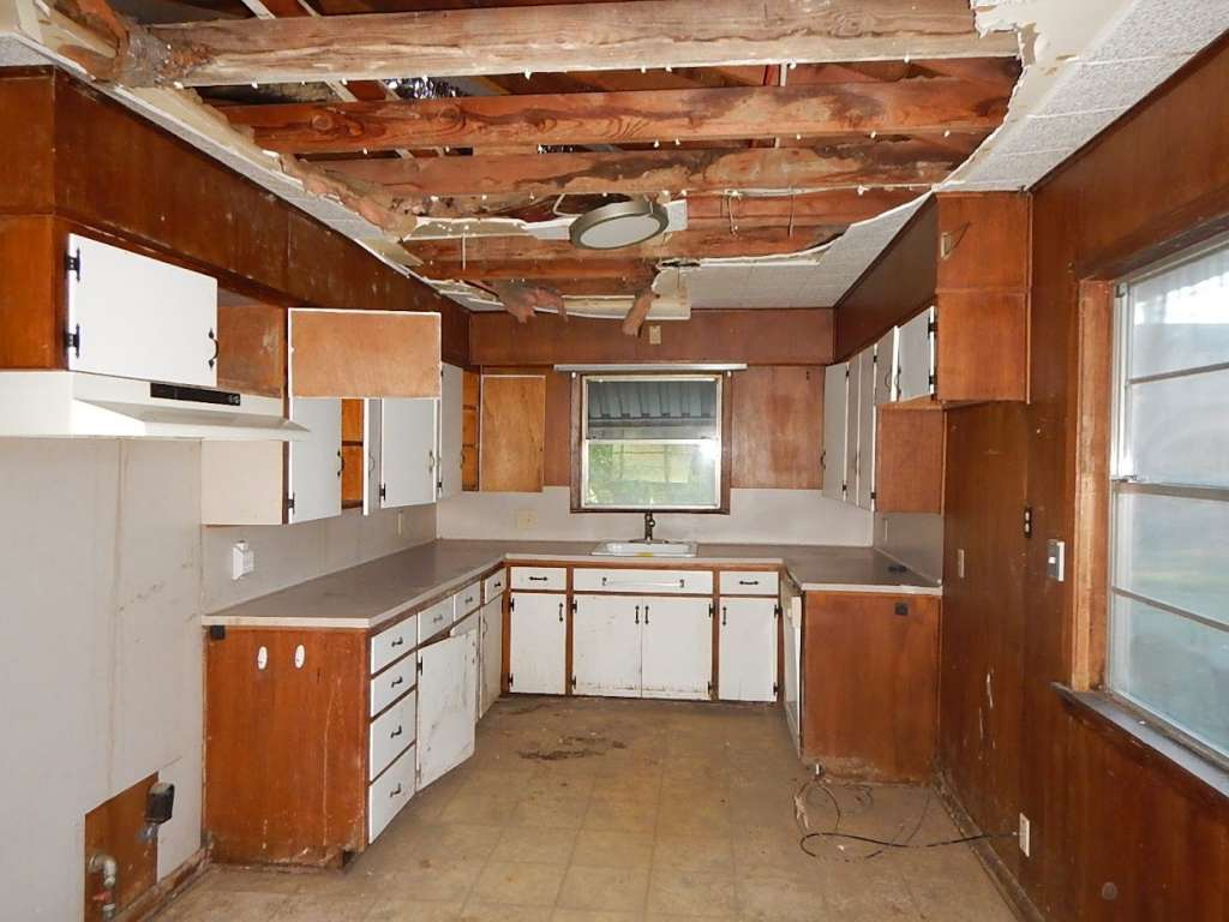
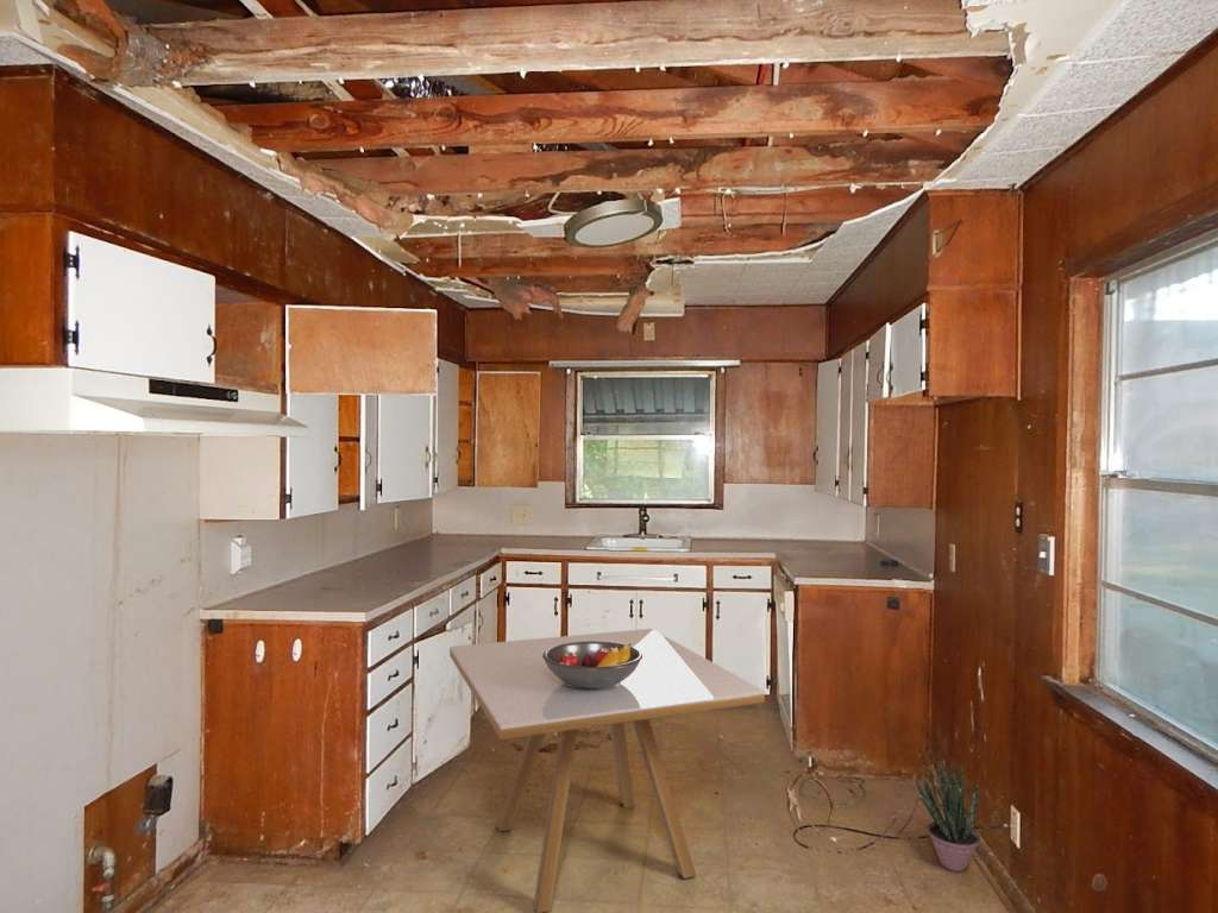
+ fruit bowl [542,641,643,688]
+ dining table [448,628,766,913]
+ potted plant [915,760,981,873]
